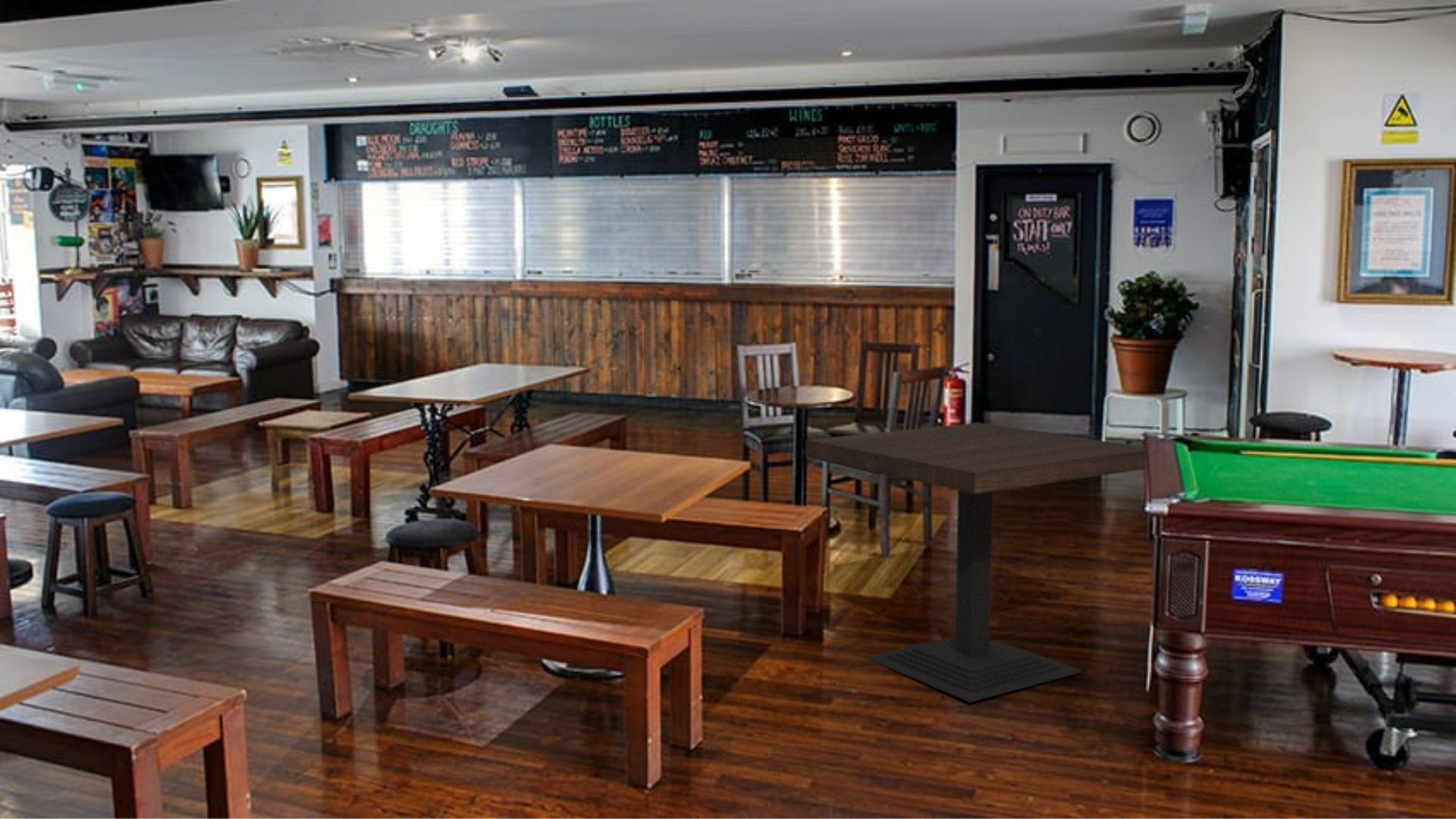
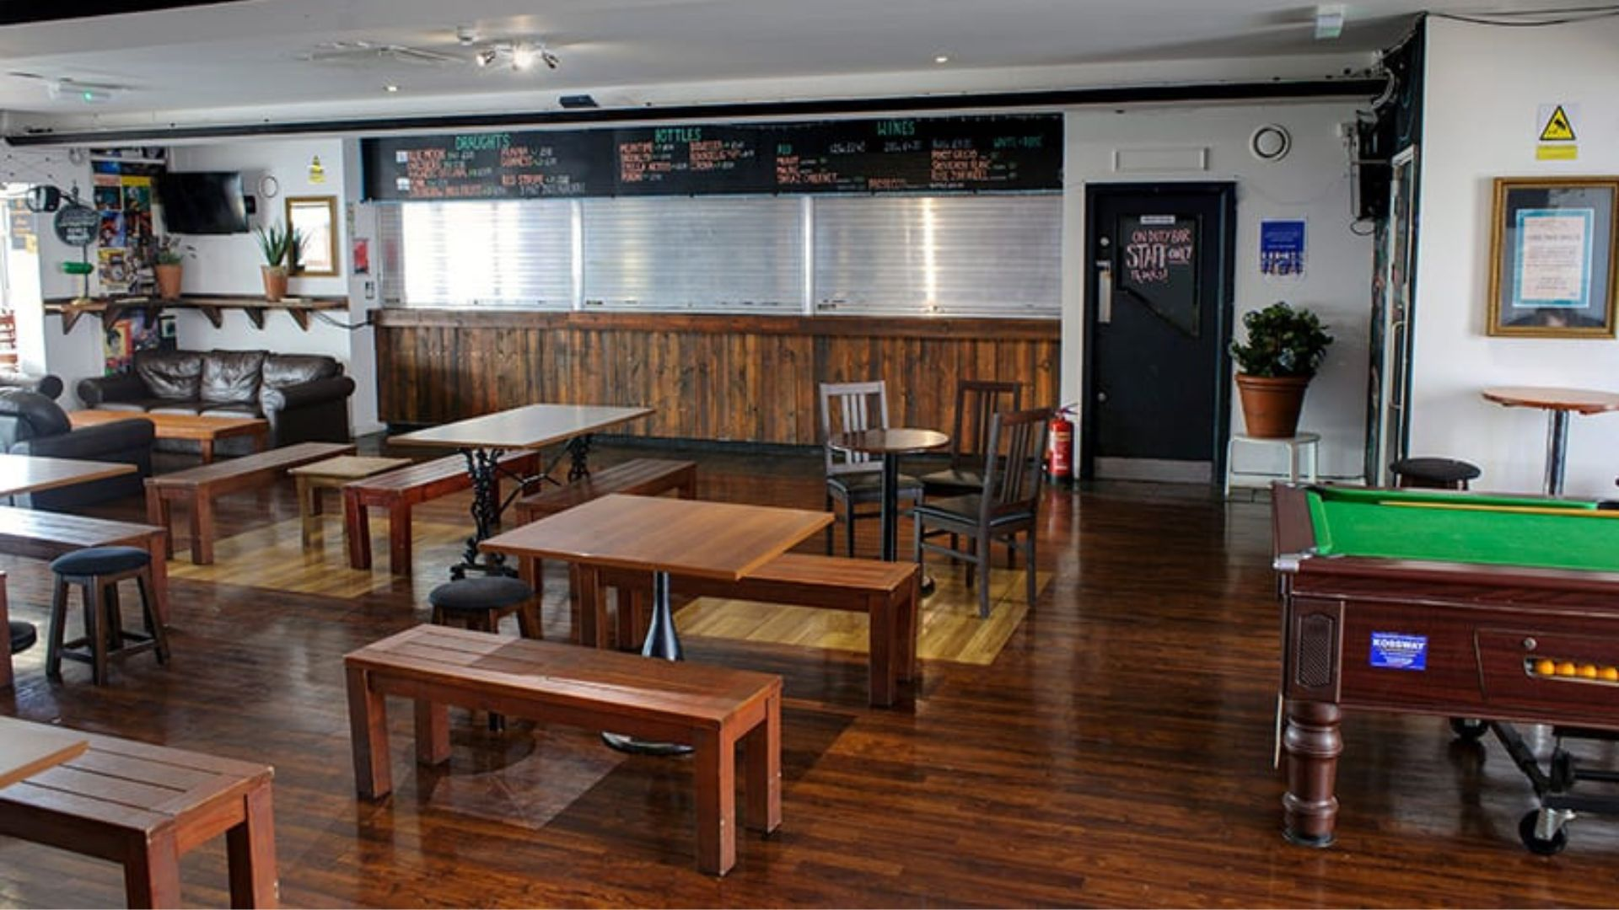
- dining table [805,422,1148,703]
